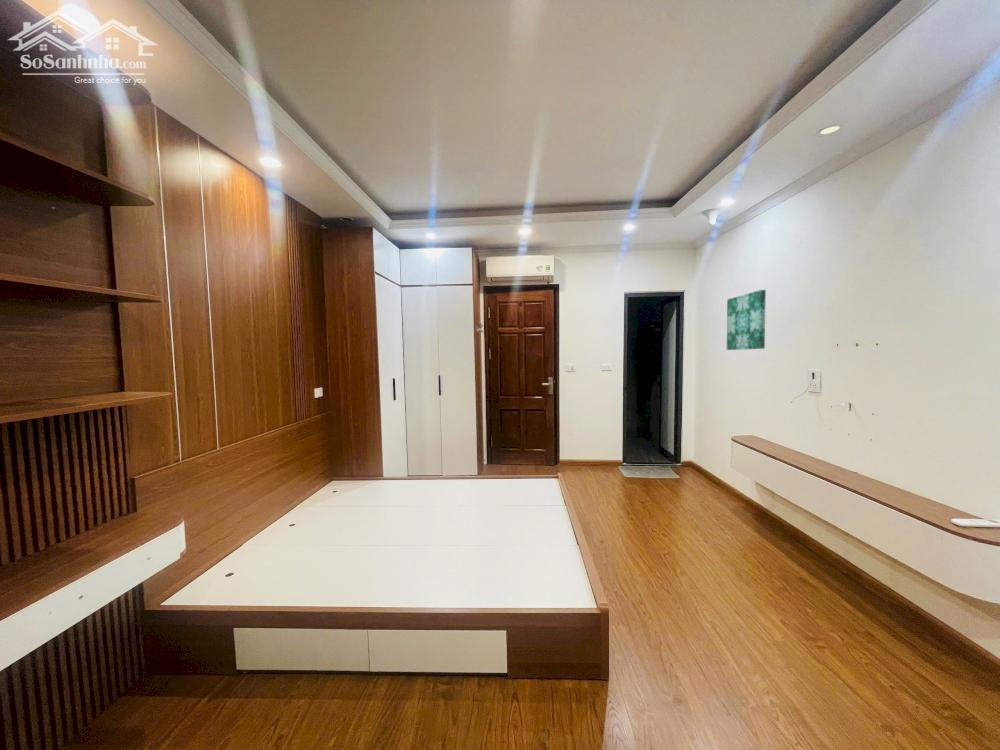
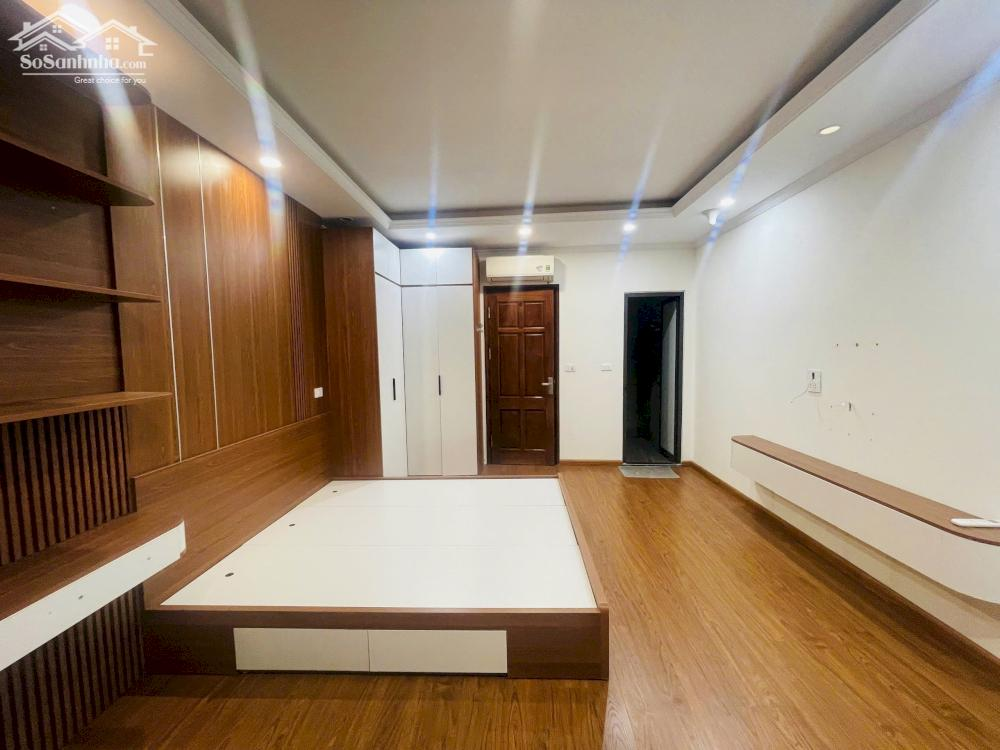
- wall art [726,289,767,351]
